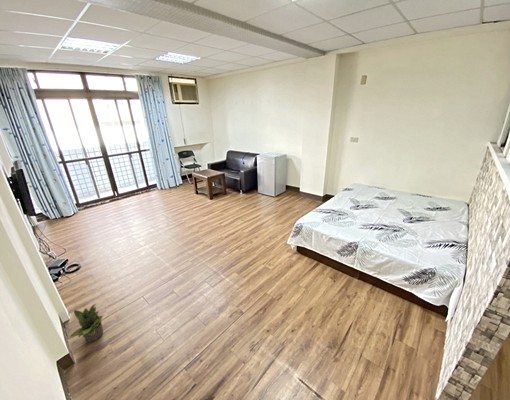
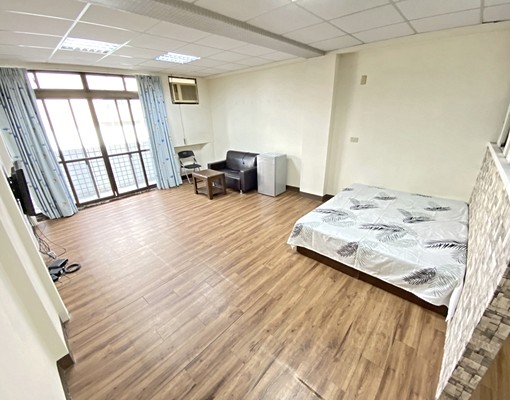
- potted plant [69,303,104,343]
